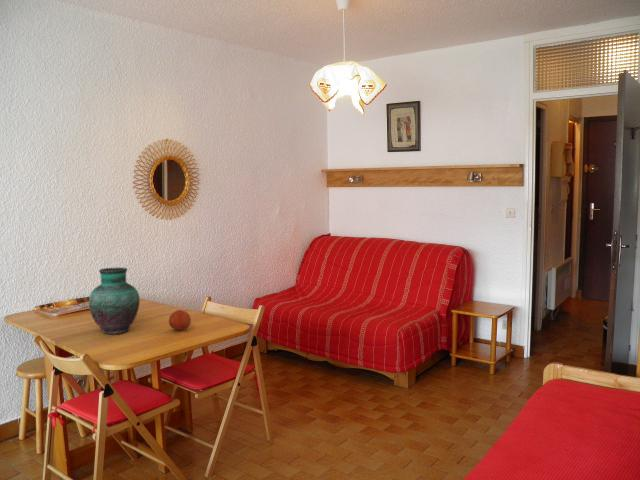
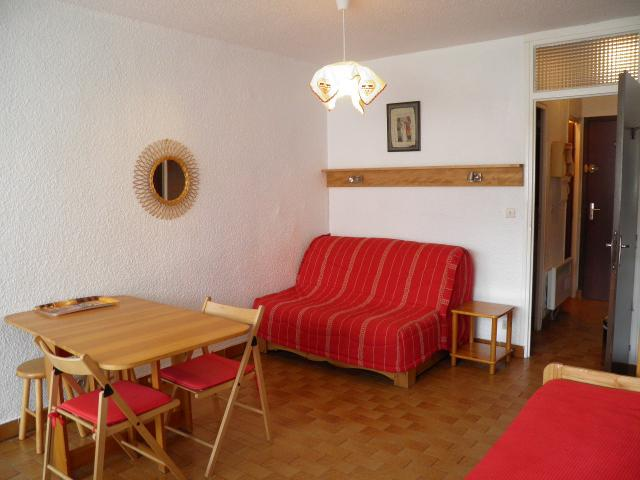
- fruit [168,308,192,331]
- vase [88,266,141,335]
